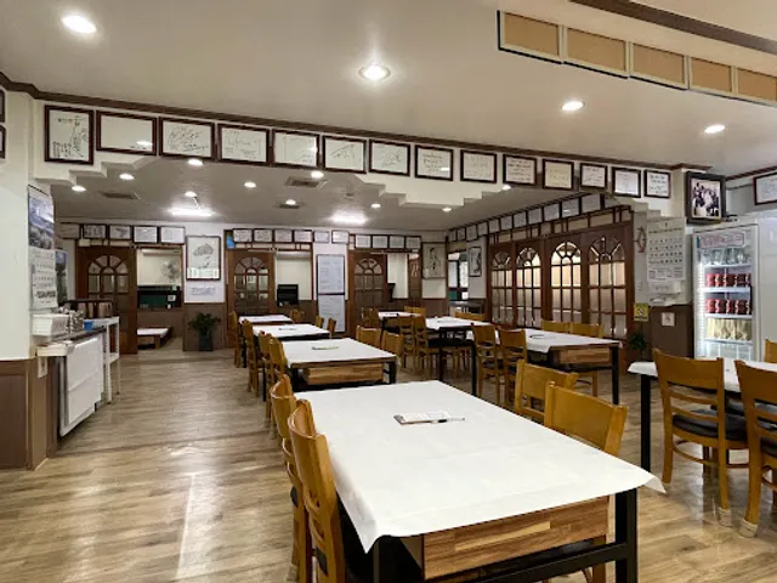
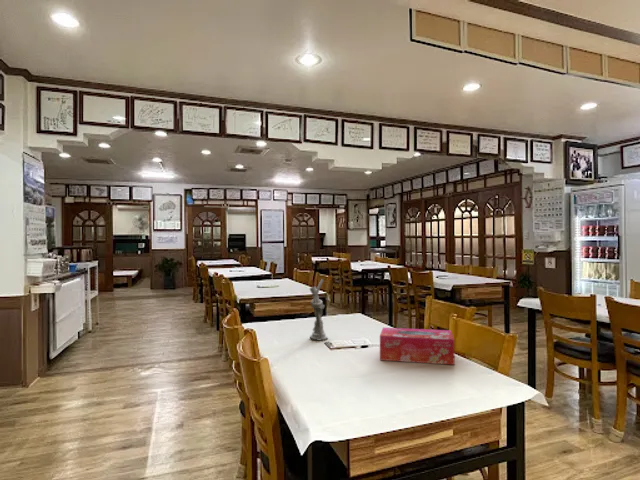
+ utensil holder [309,278,329,341]
+ tissue box [379,327,456,366]
